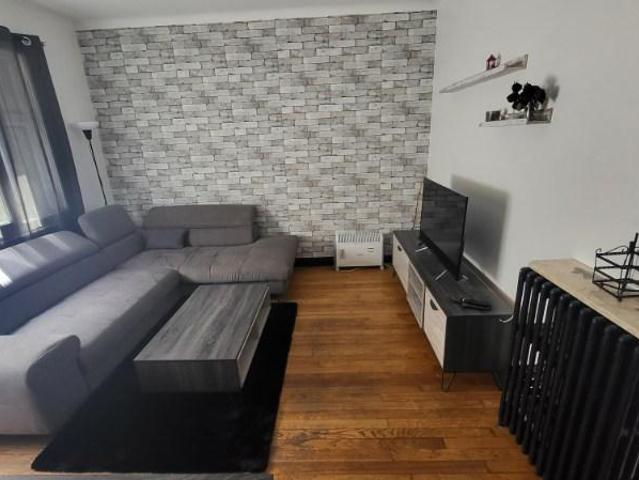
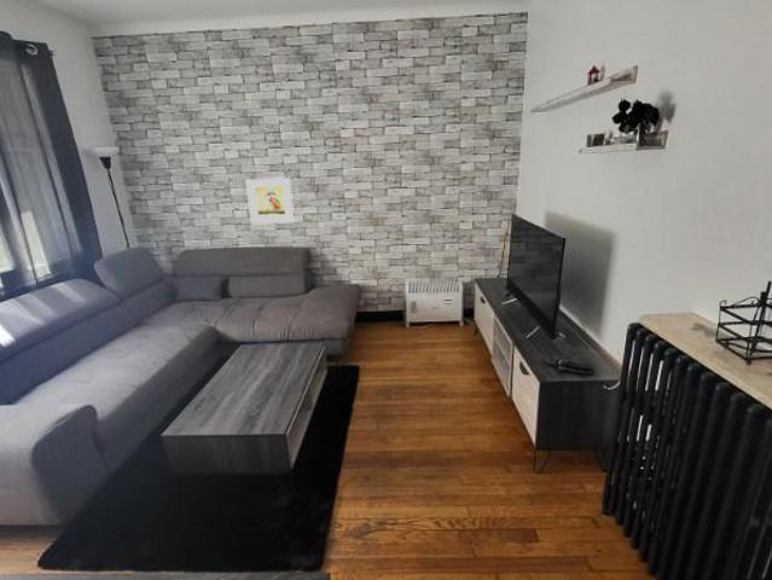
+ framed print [244,176,296,225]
